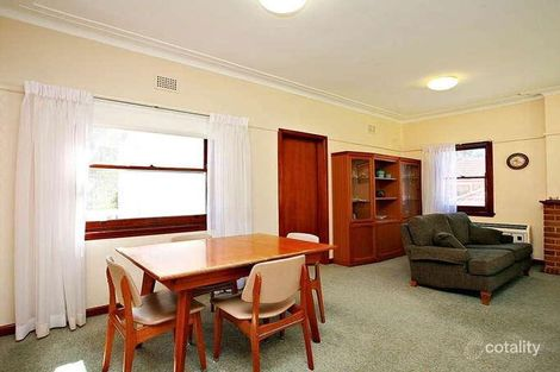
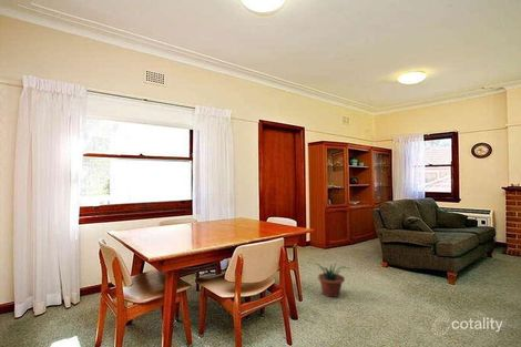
+ potted plant [314,262,349,298]
